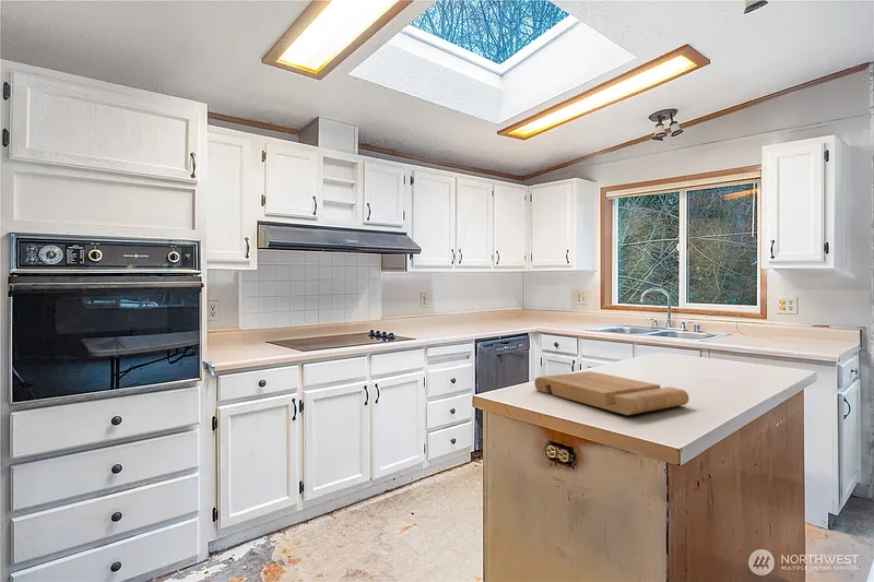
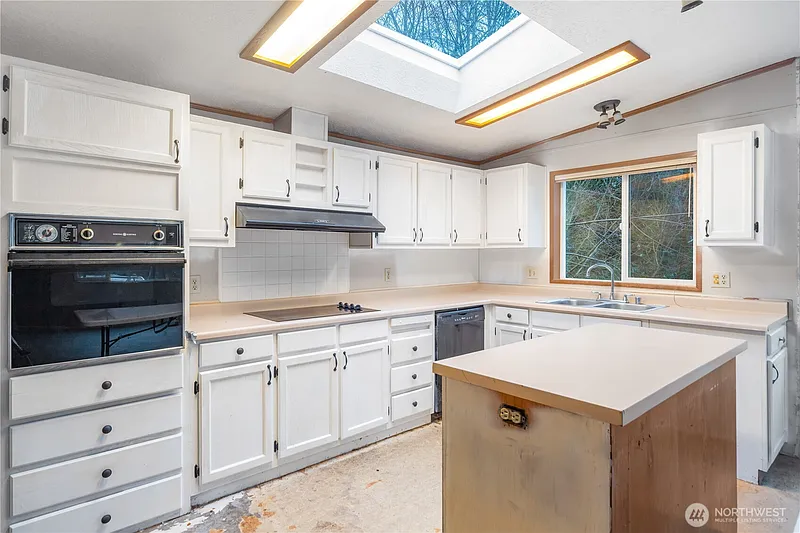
- cutting board [534,370,689,416]
